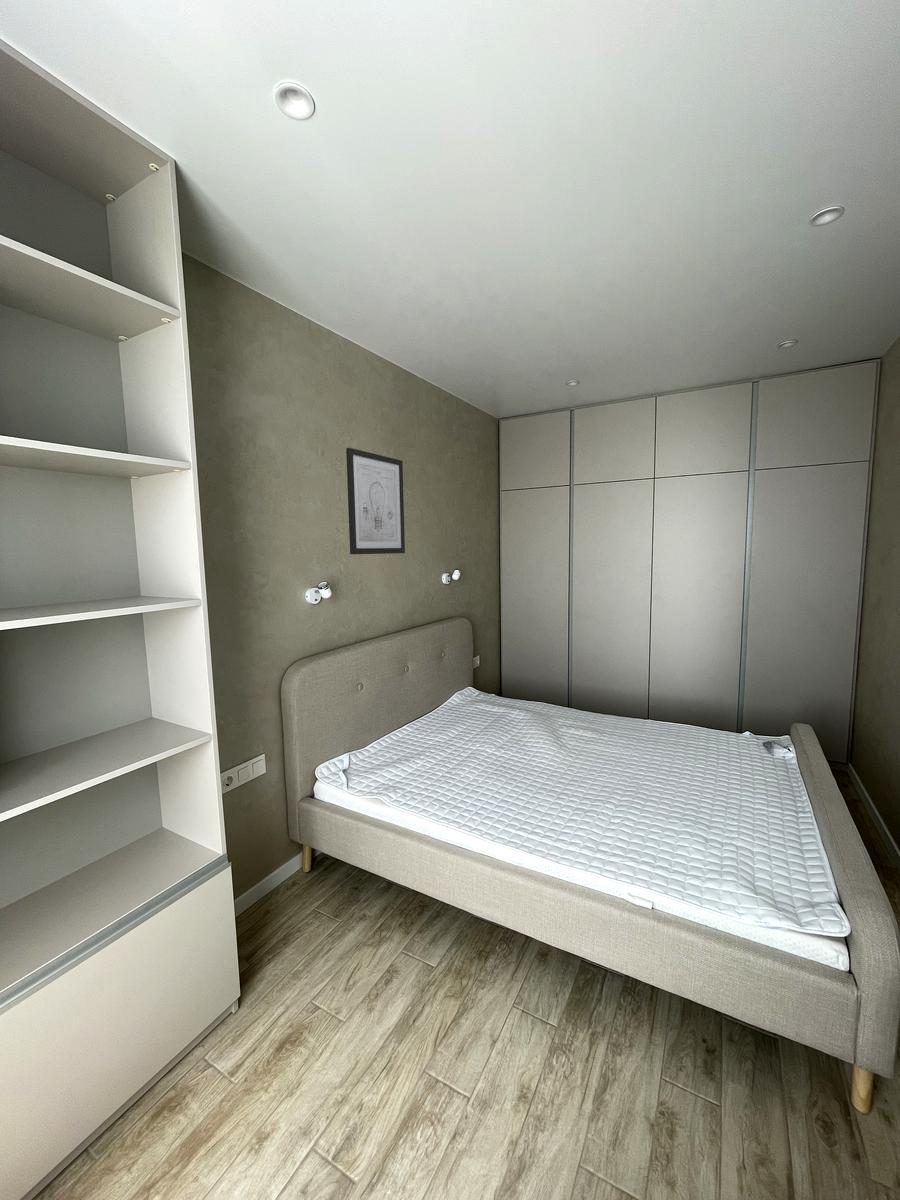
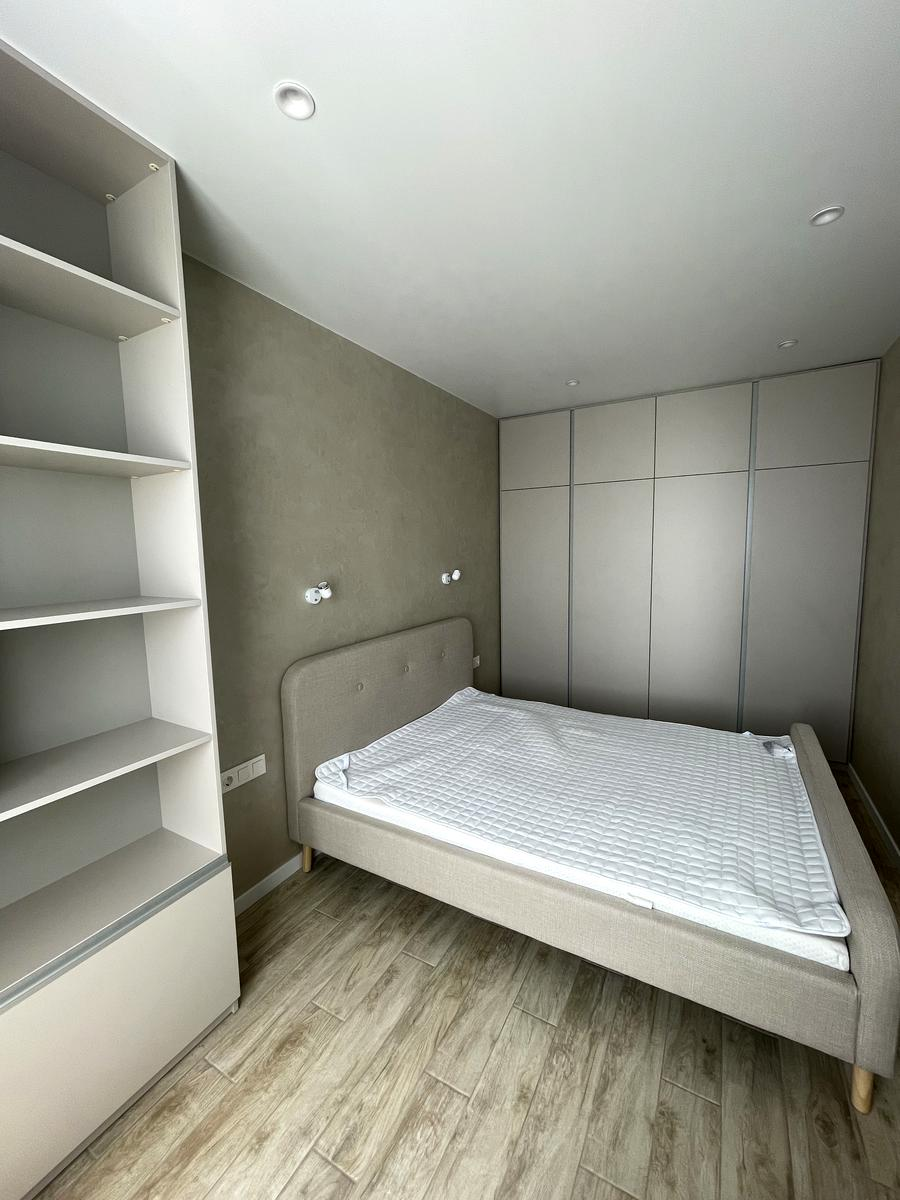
- wall art [345,447,406,555]
